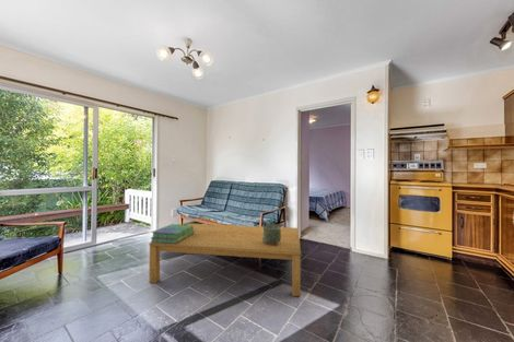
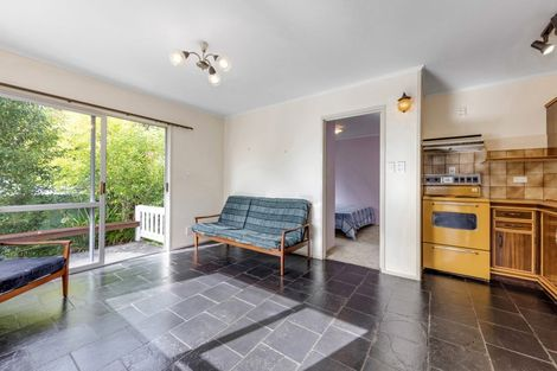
- decorative box [262,222,281,246]
- stack of books [149,223,195,244]
- coffee table [148,223,302,297]
